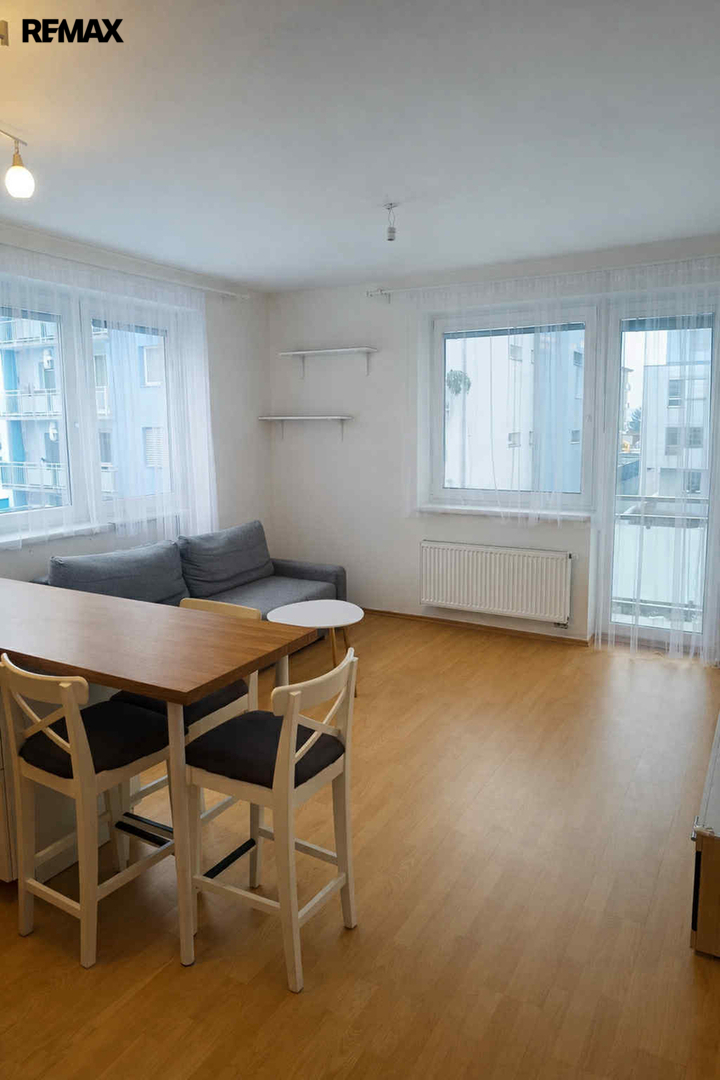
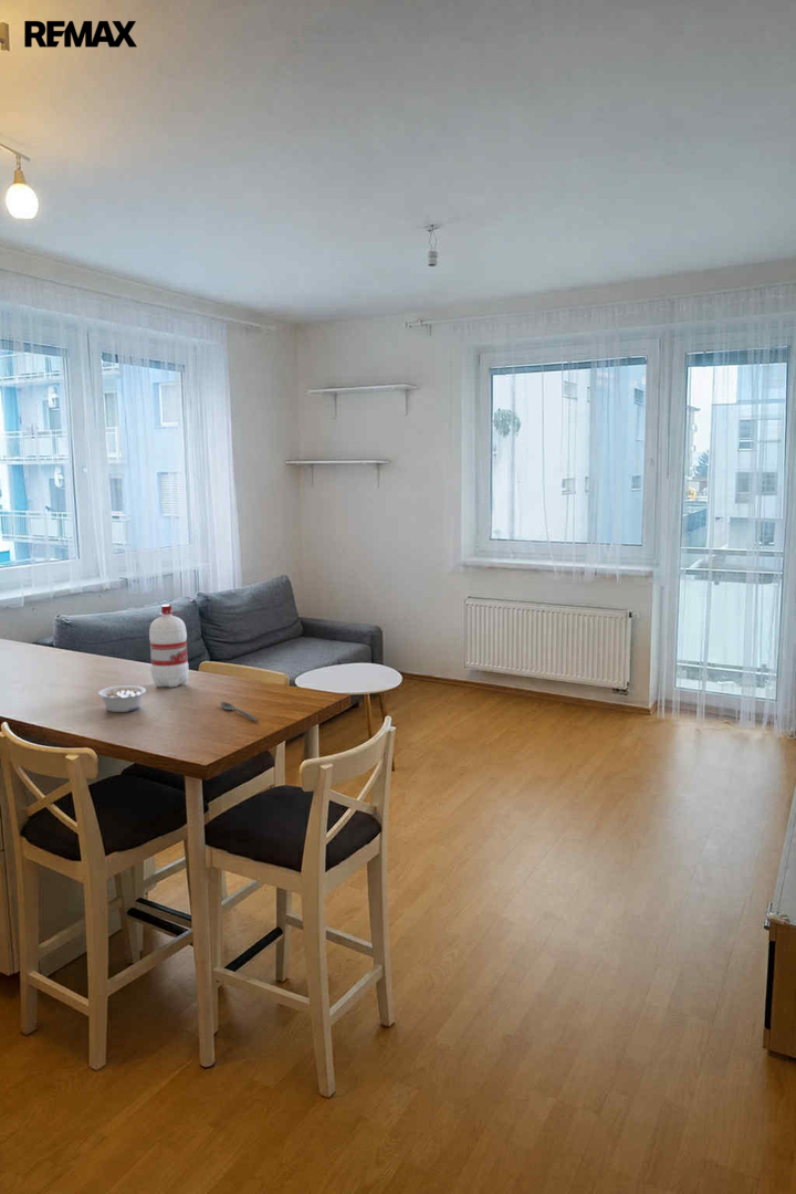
+ water bottle [148,604,190,689]
+ legume [97,684,147,713]
+ spoon [220,701,260,722]
